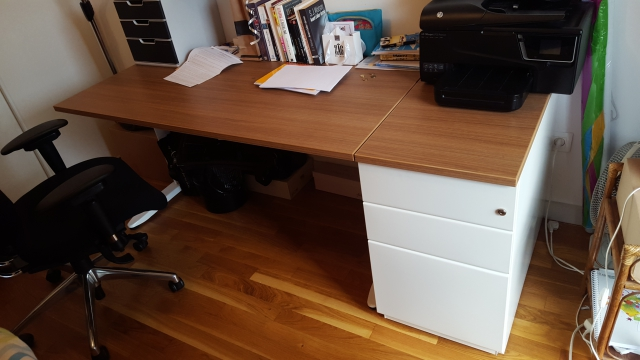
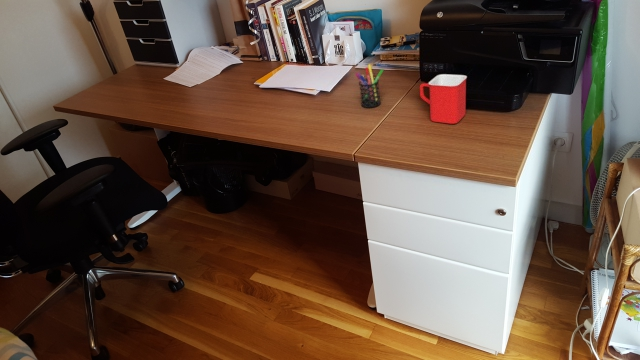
+ pen holder [354,64,384,109]
+ mug [419,73,468,125]
